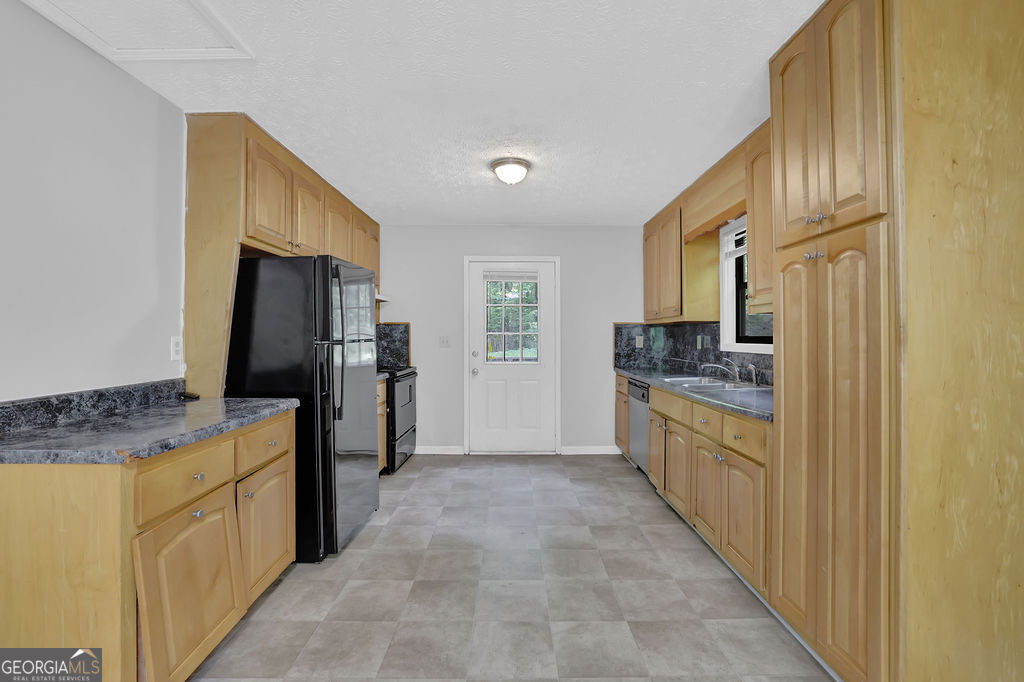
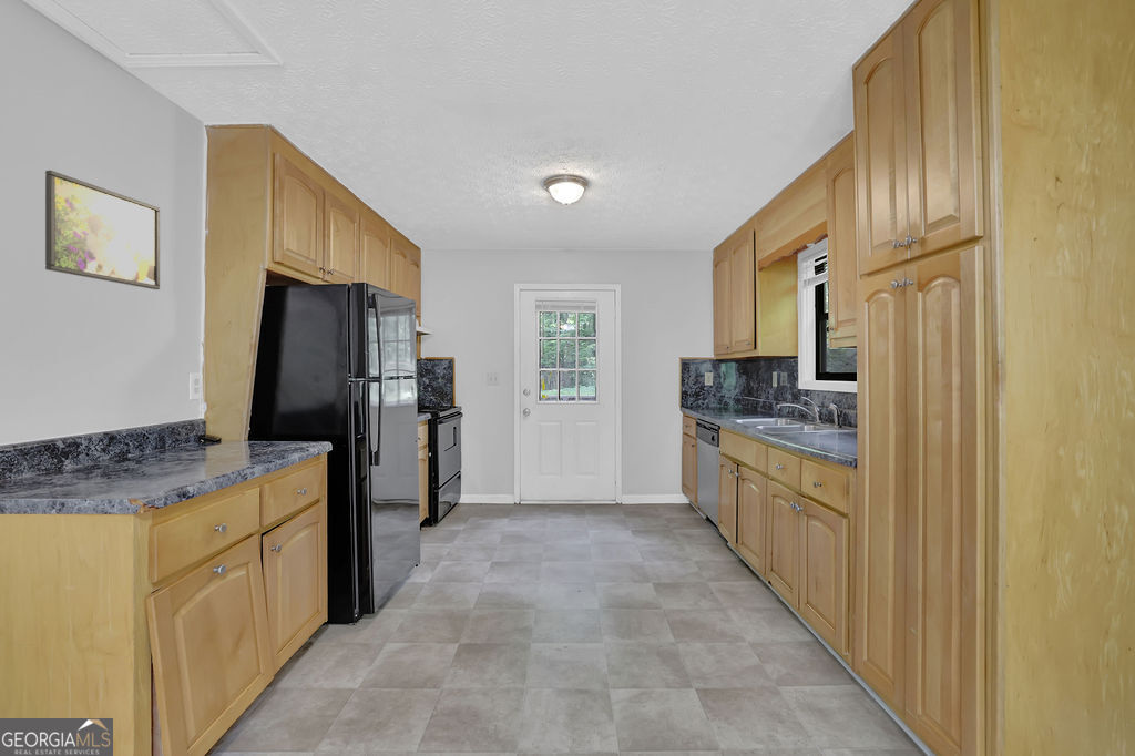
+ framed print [44,170,161,290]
